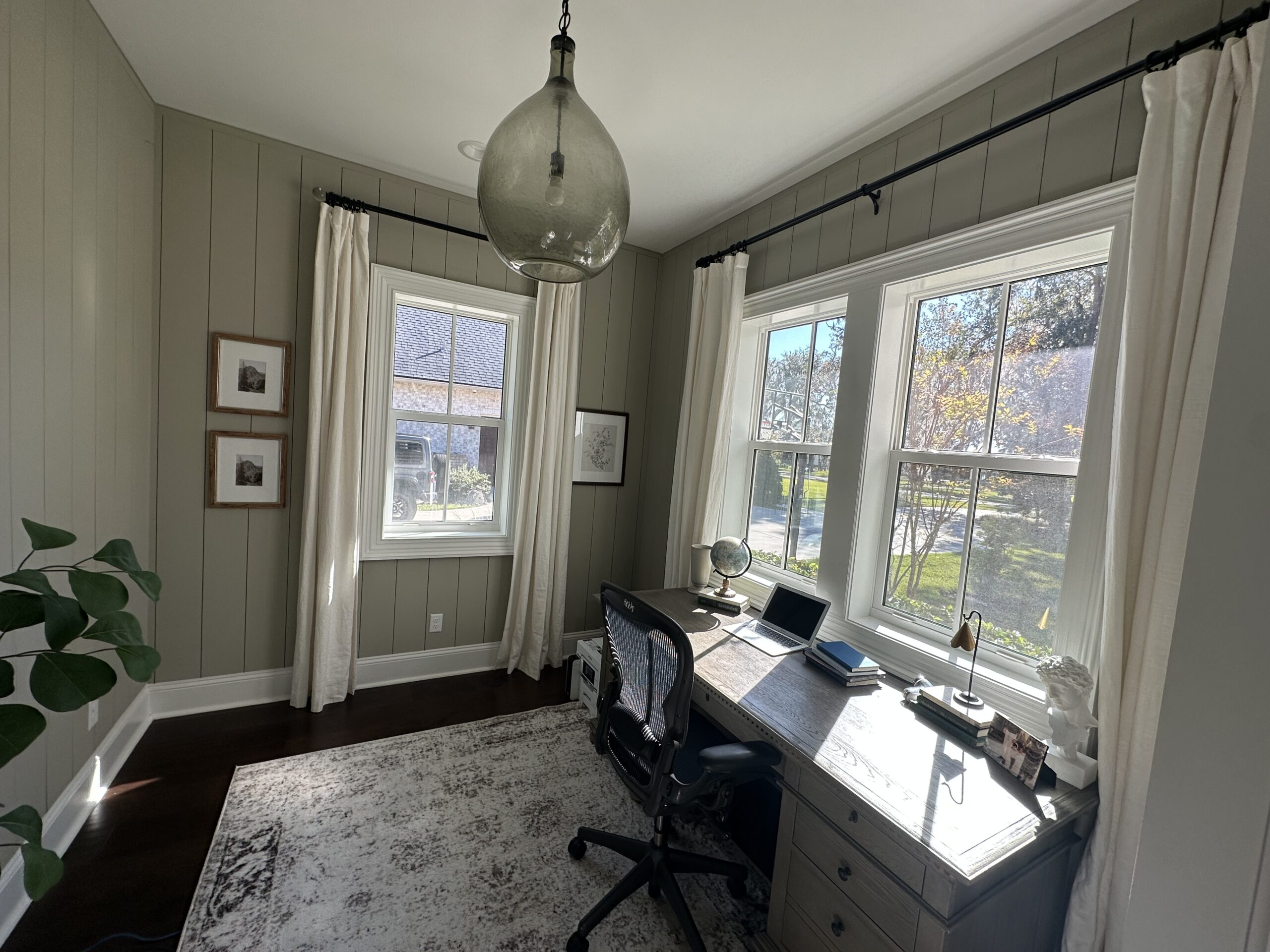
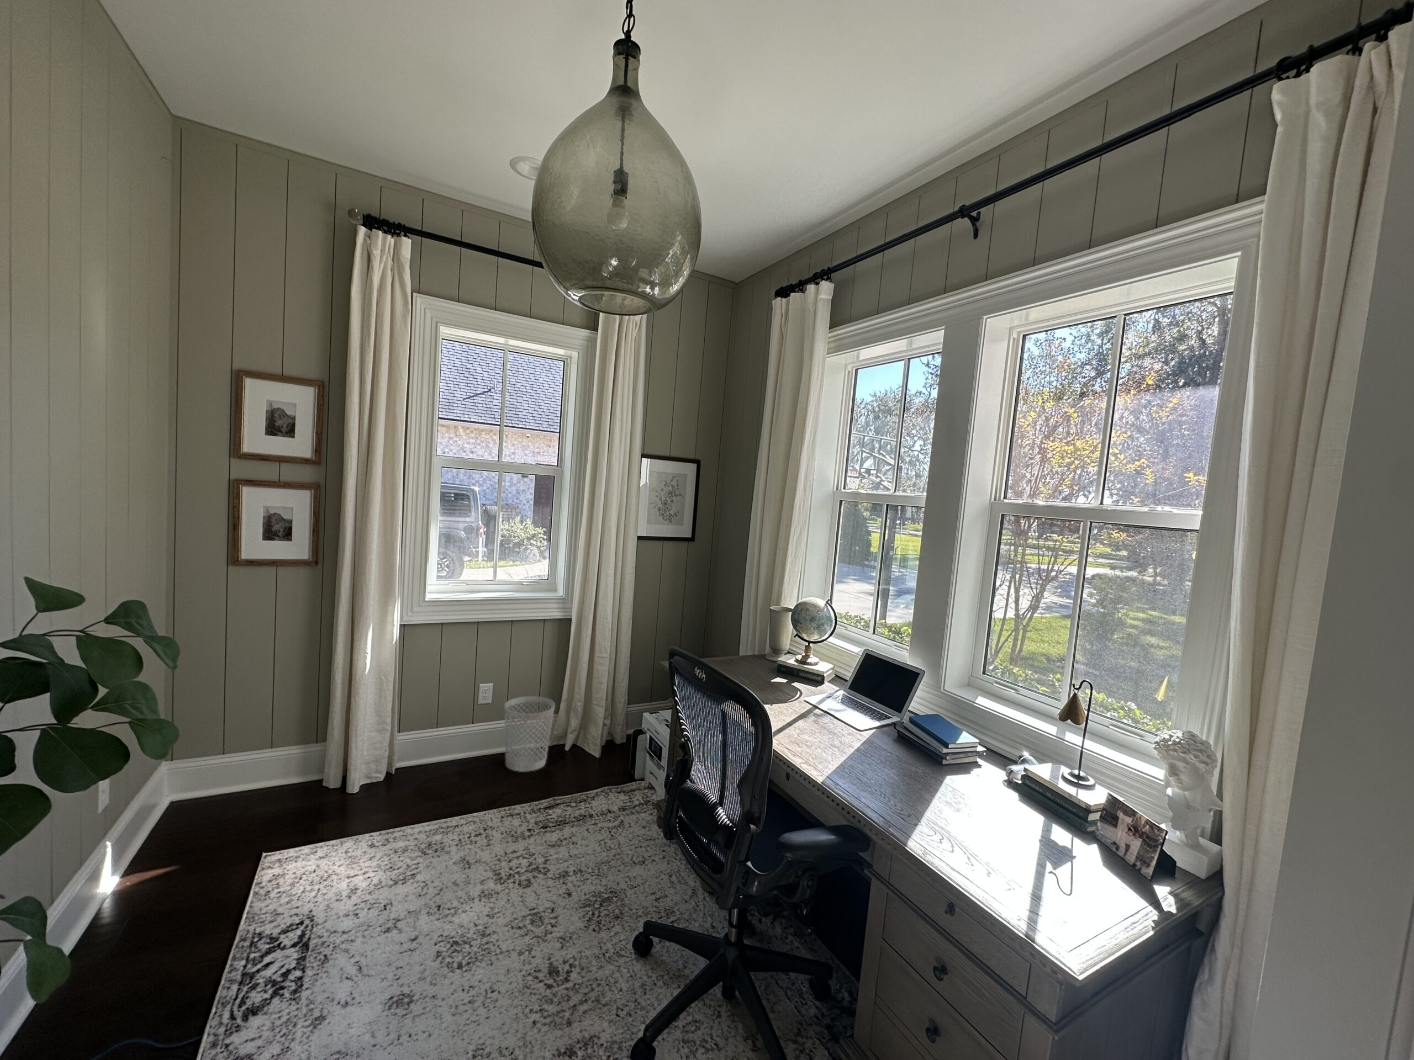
+ wastebasket [503,696,556,773]
